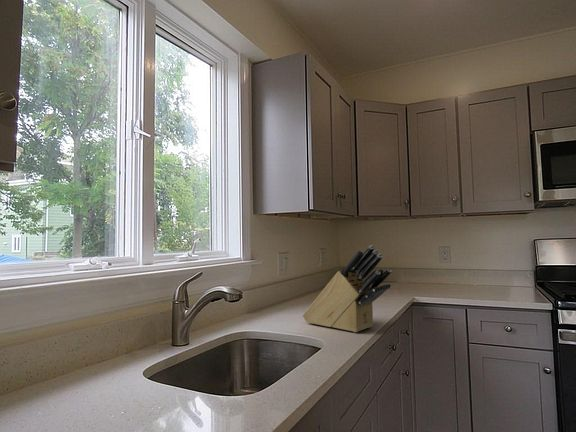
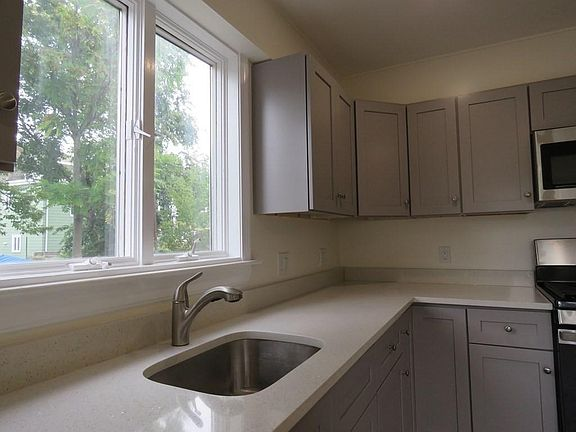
- knife block [302,244,393,333]
